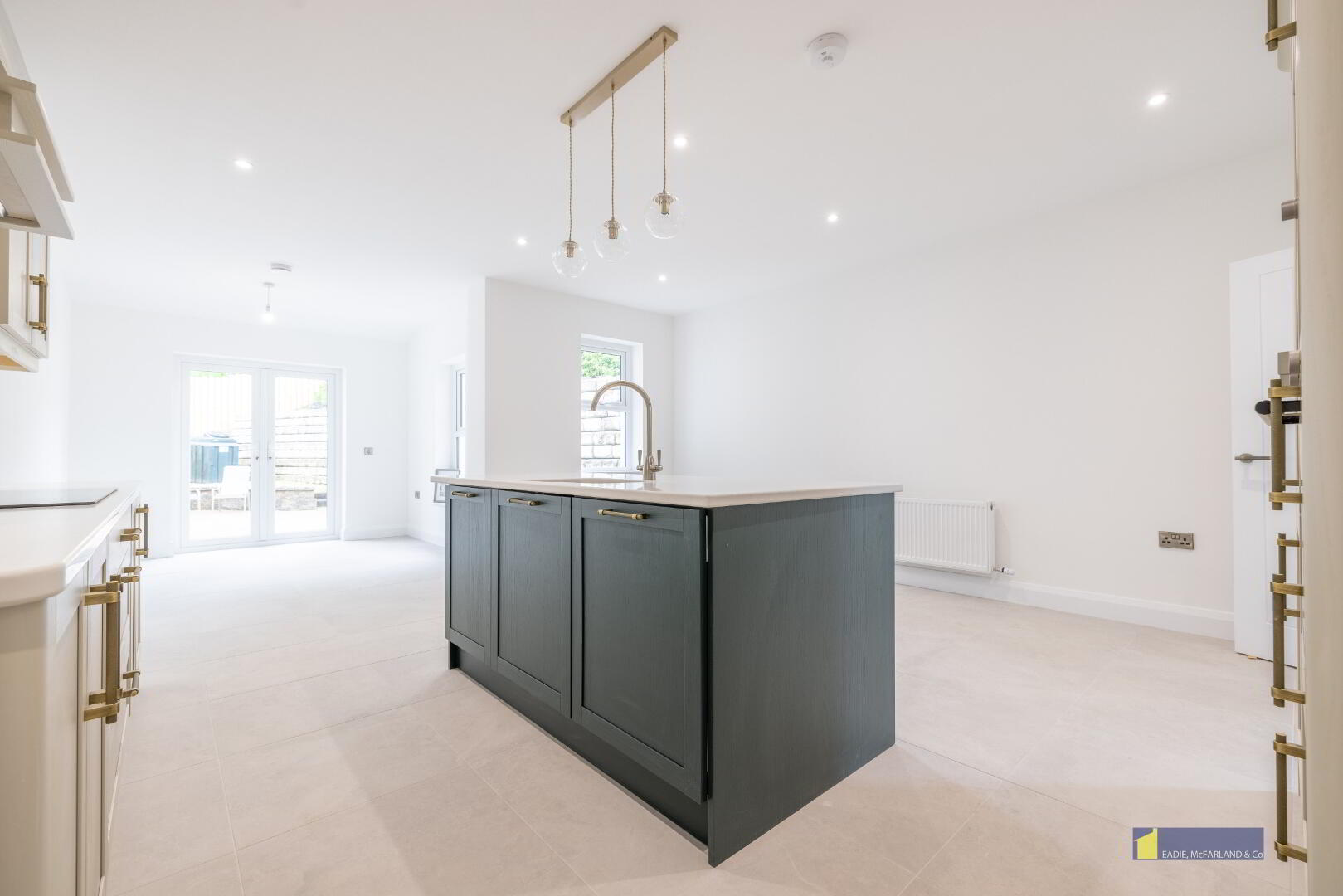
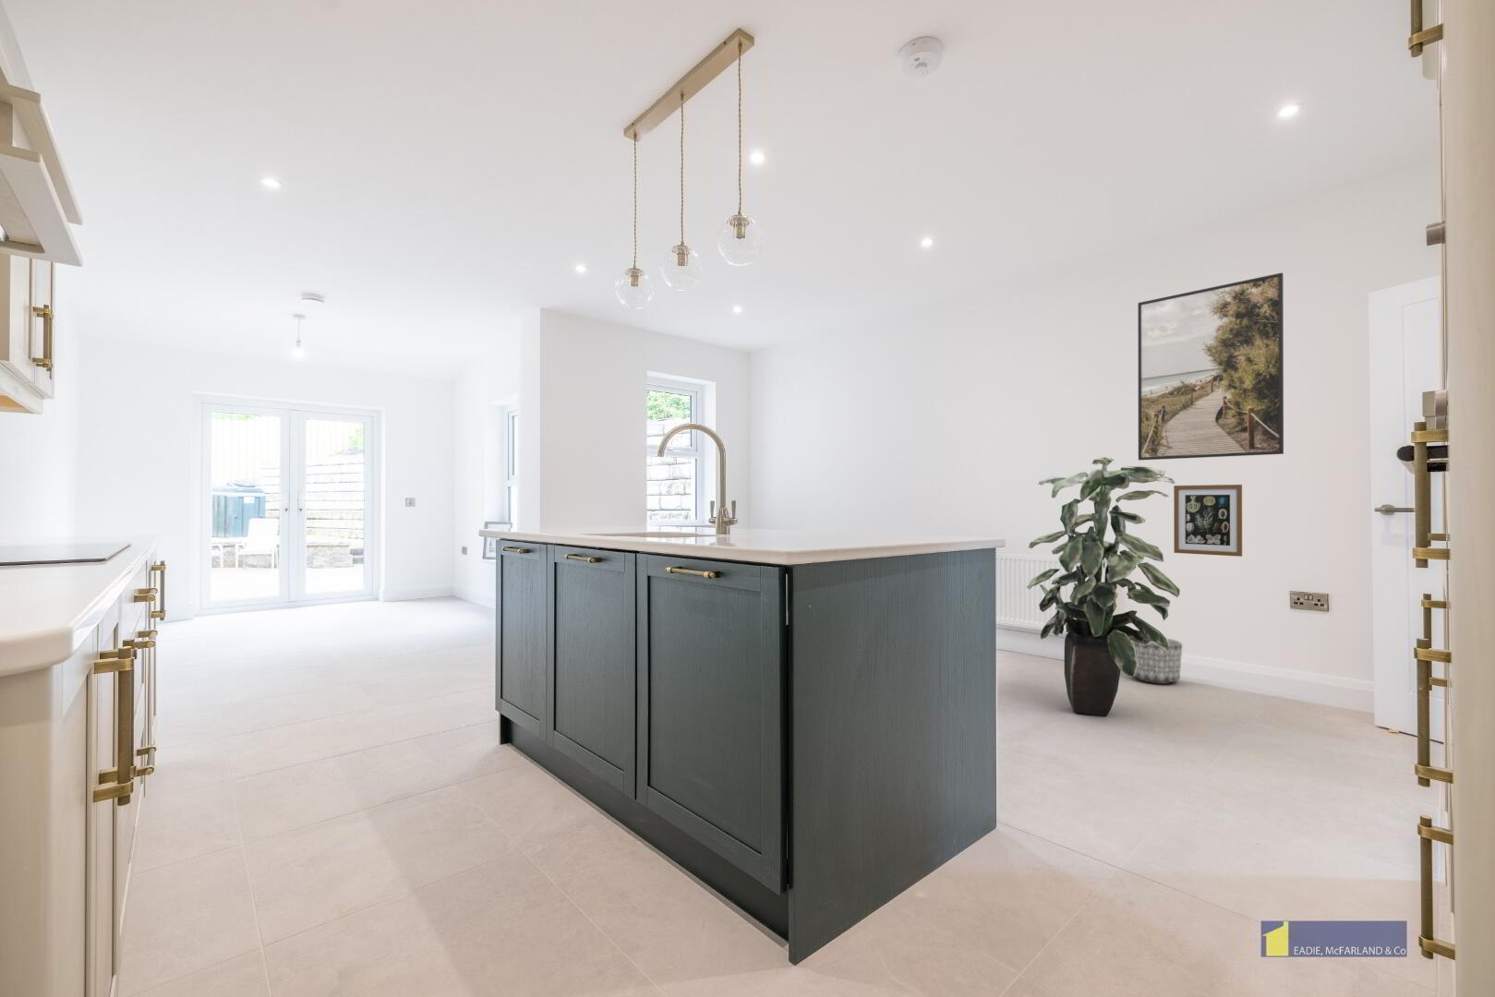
+ planter [1131,636,1183,685]
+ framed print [1137,273,1285,462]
+ wall art [1172,484,1243,557]
+ indoor plant [1026,456,1181,718]
